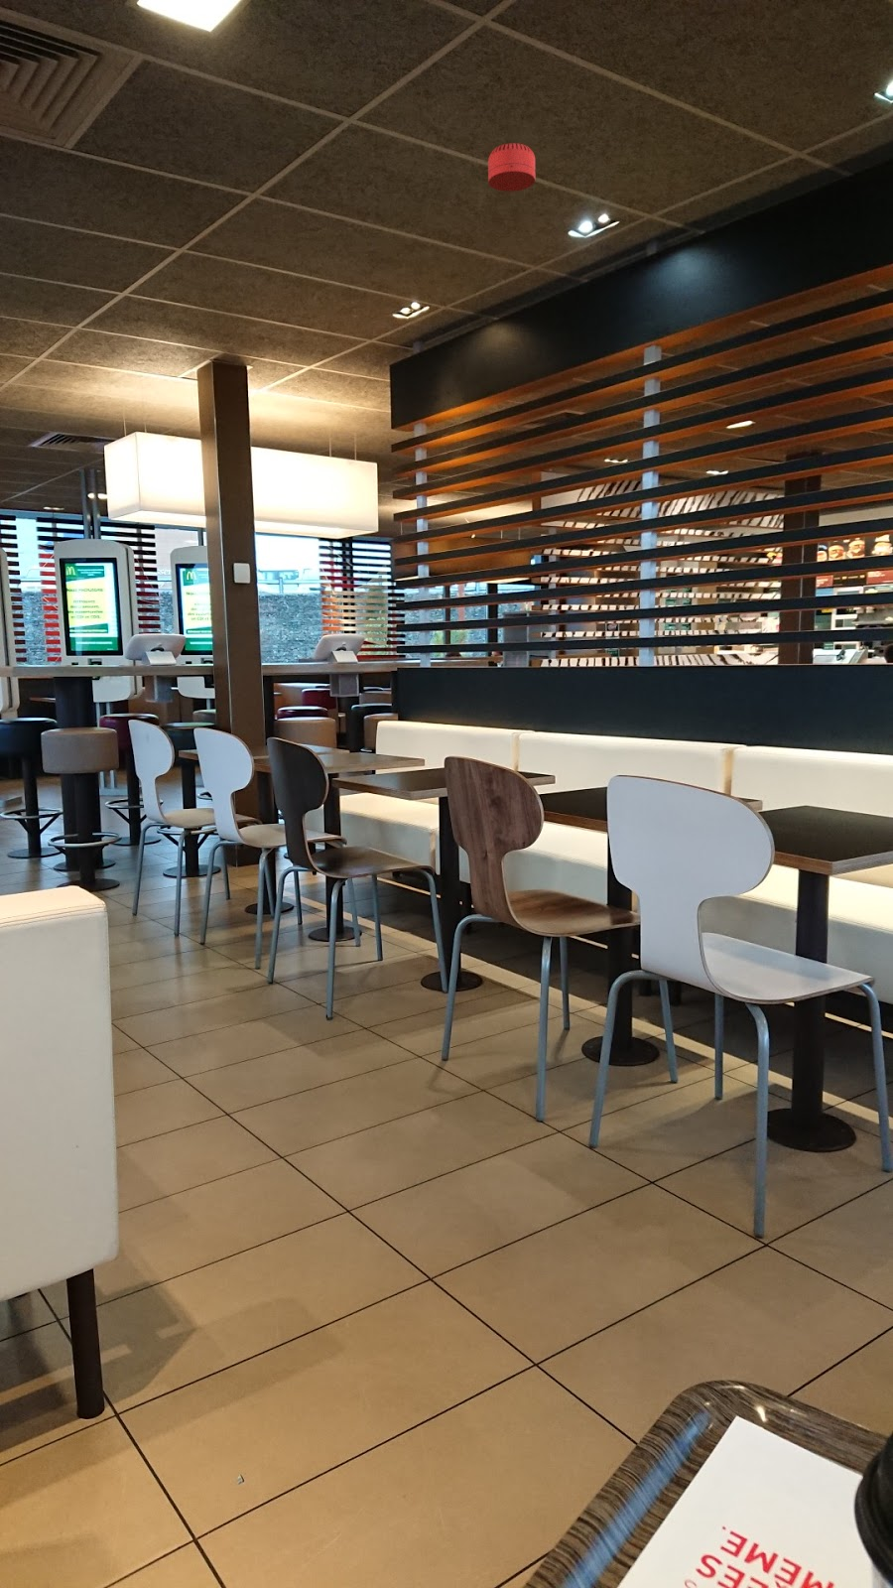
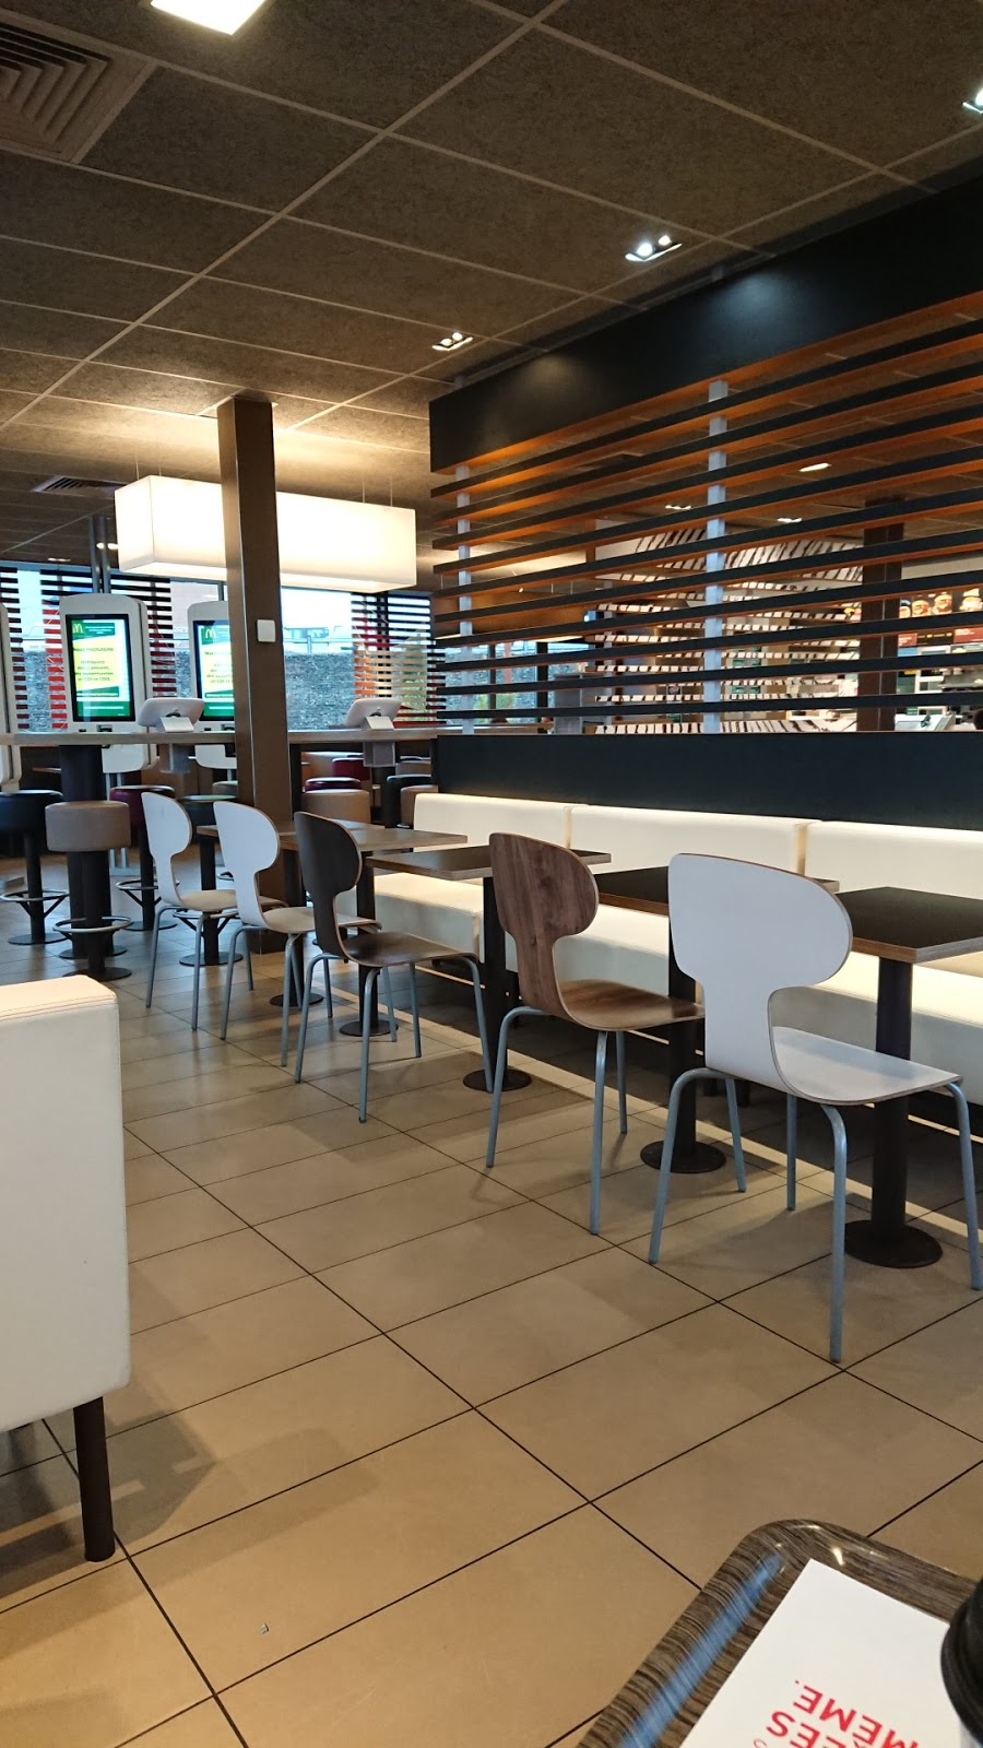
- smoke detector [487,142,535,193]
